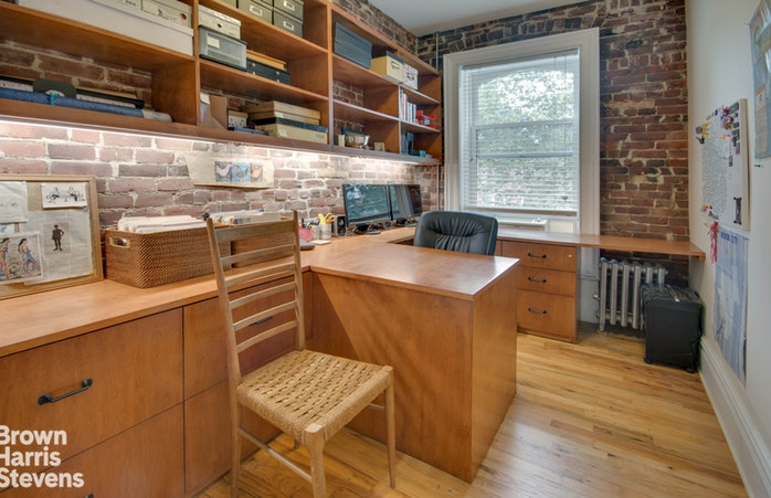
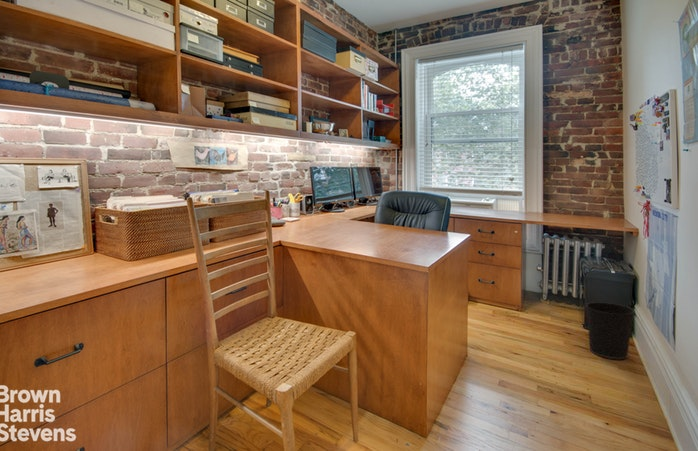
+ wastebasket [585,301,636,360]
